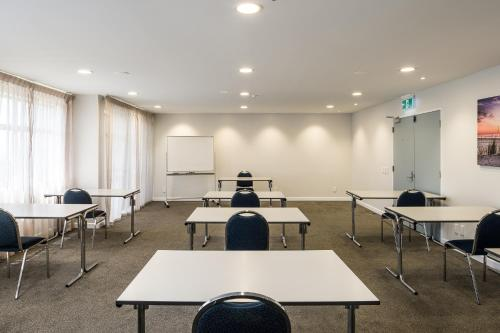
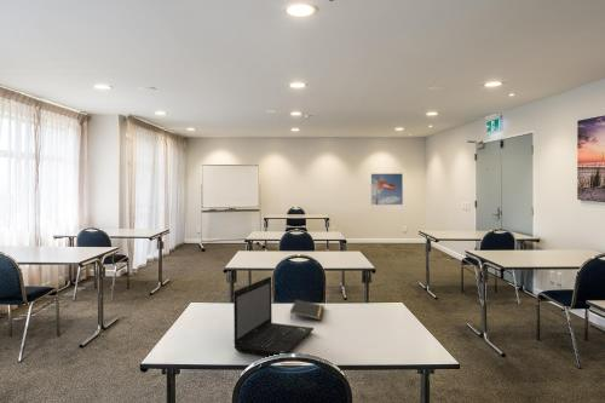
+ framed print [370,172,404,206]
+ laptop [232,276,315,357]
+ notepad [289,299,325,321]
